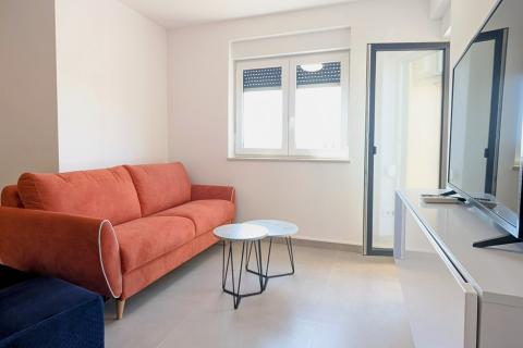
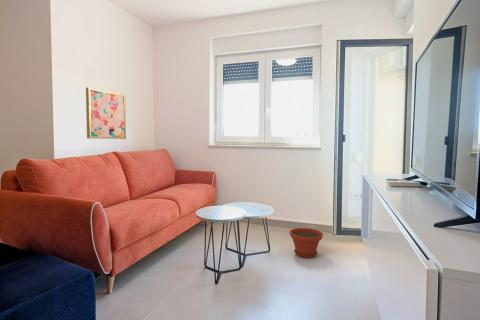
+ plant pot [289,227,324,259]
+ wall art [85,86,127,140]
